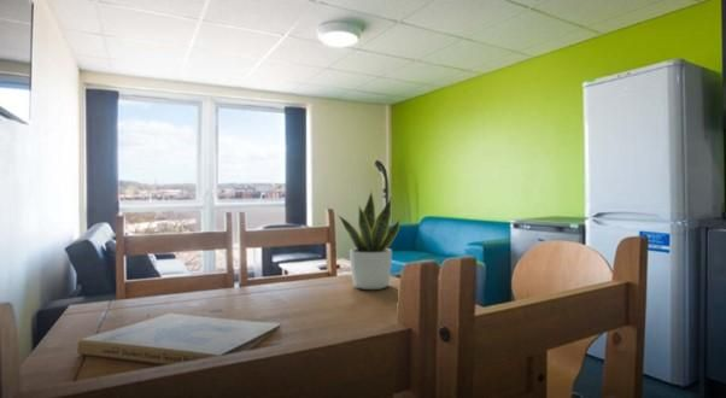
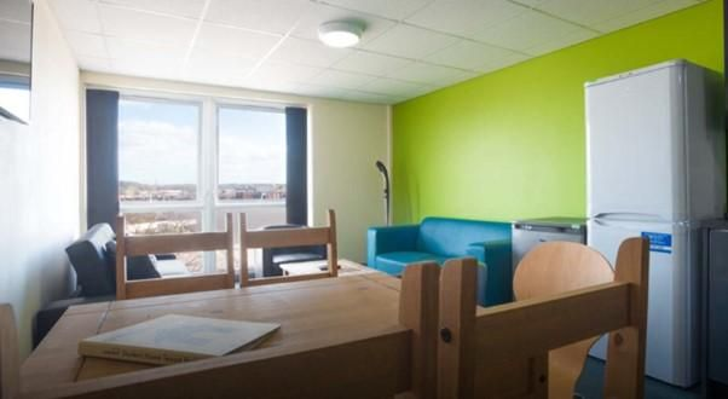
- potted plant [336,189,400,291]
